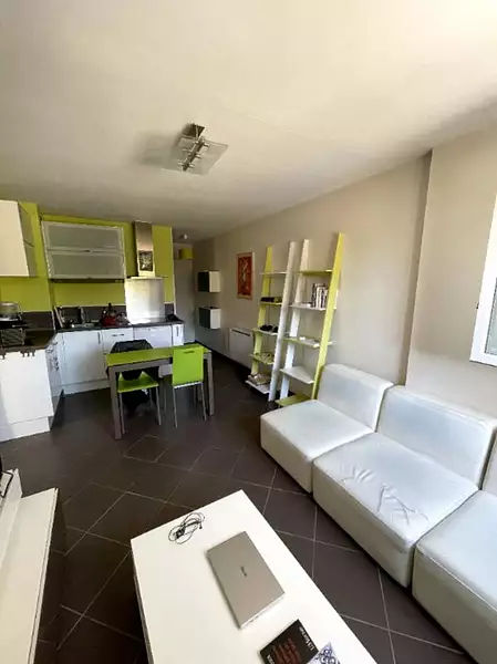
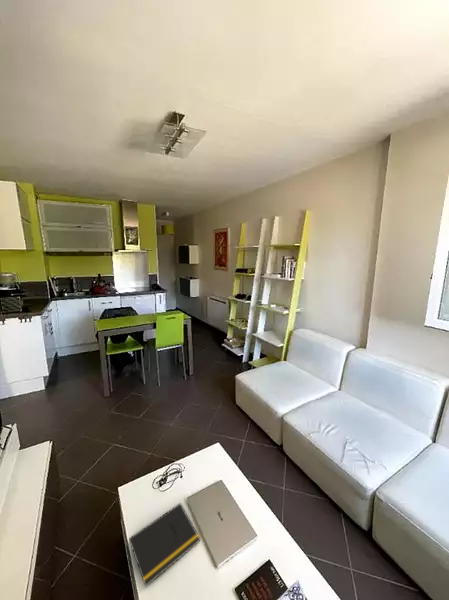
+ notepad [127,502,201,588]
